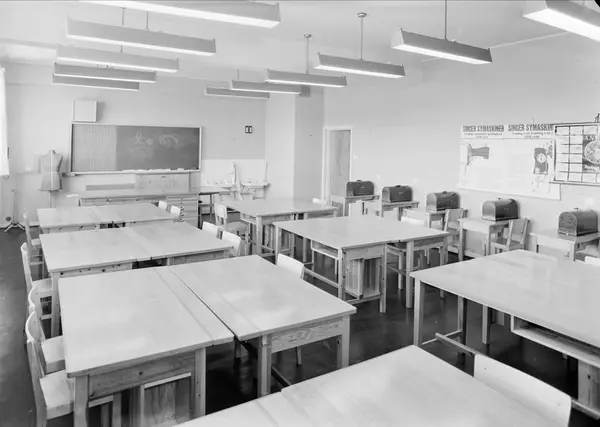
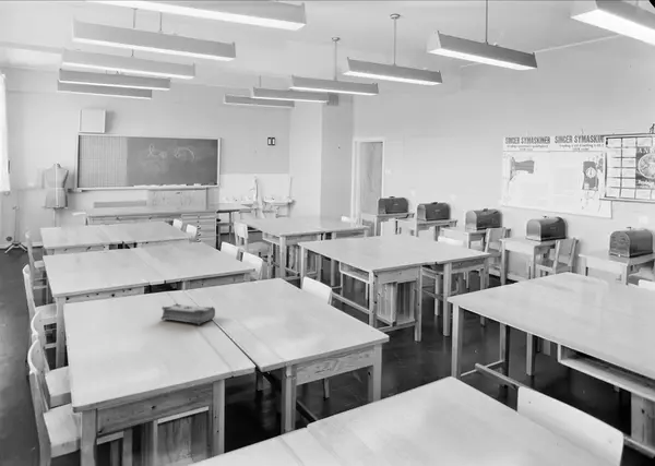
+ book [159,302,216,326]
